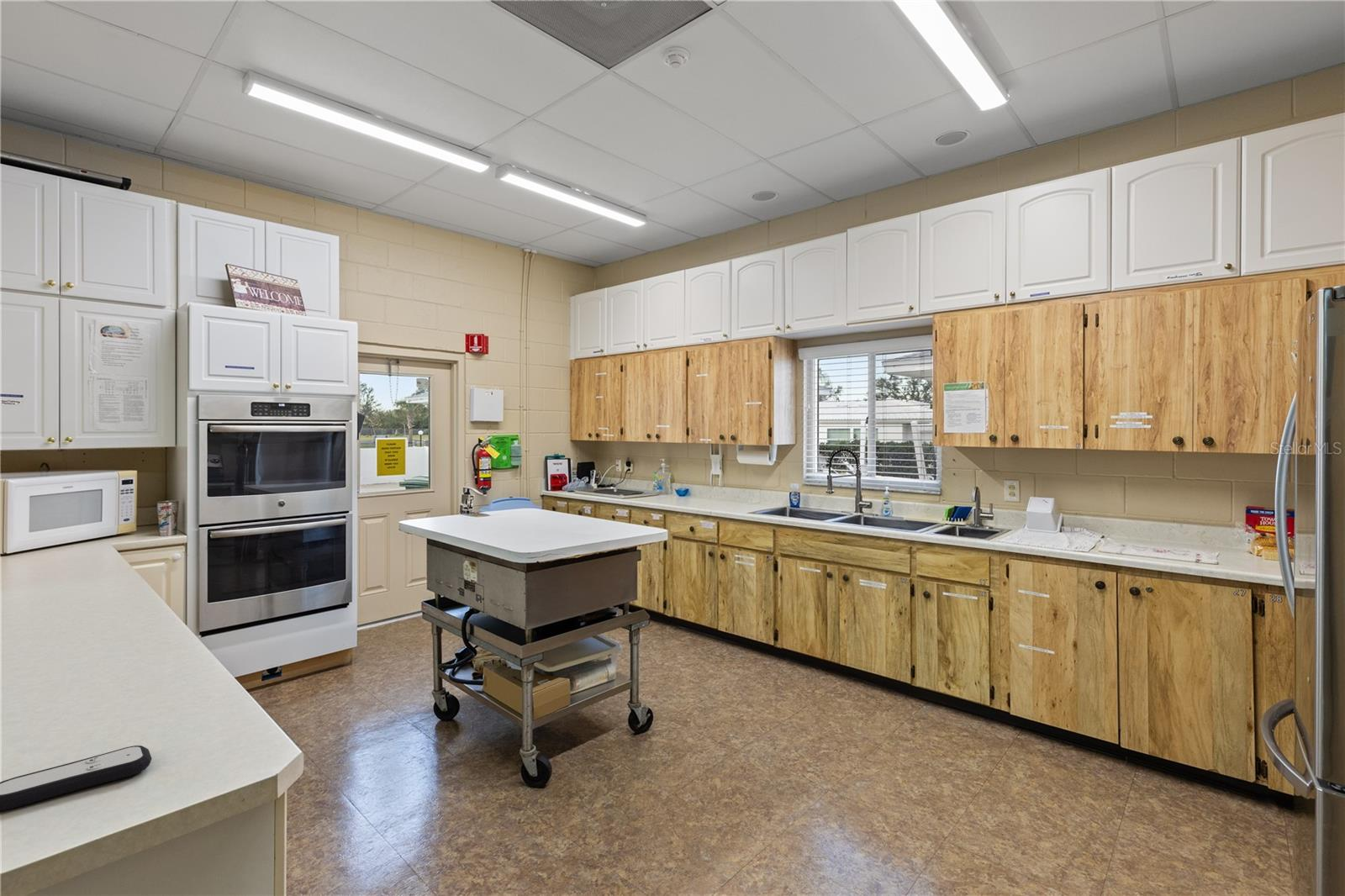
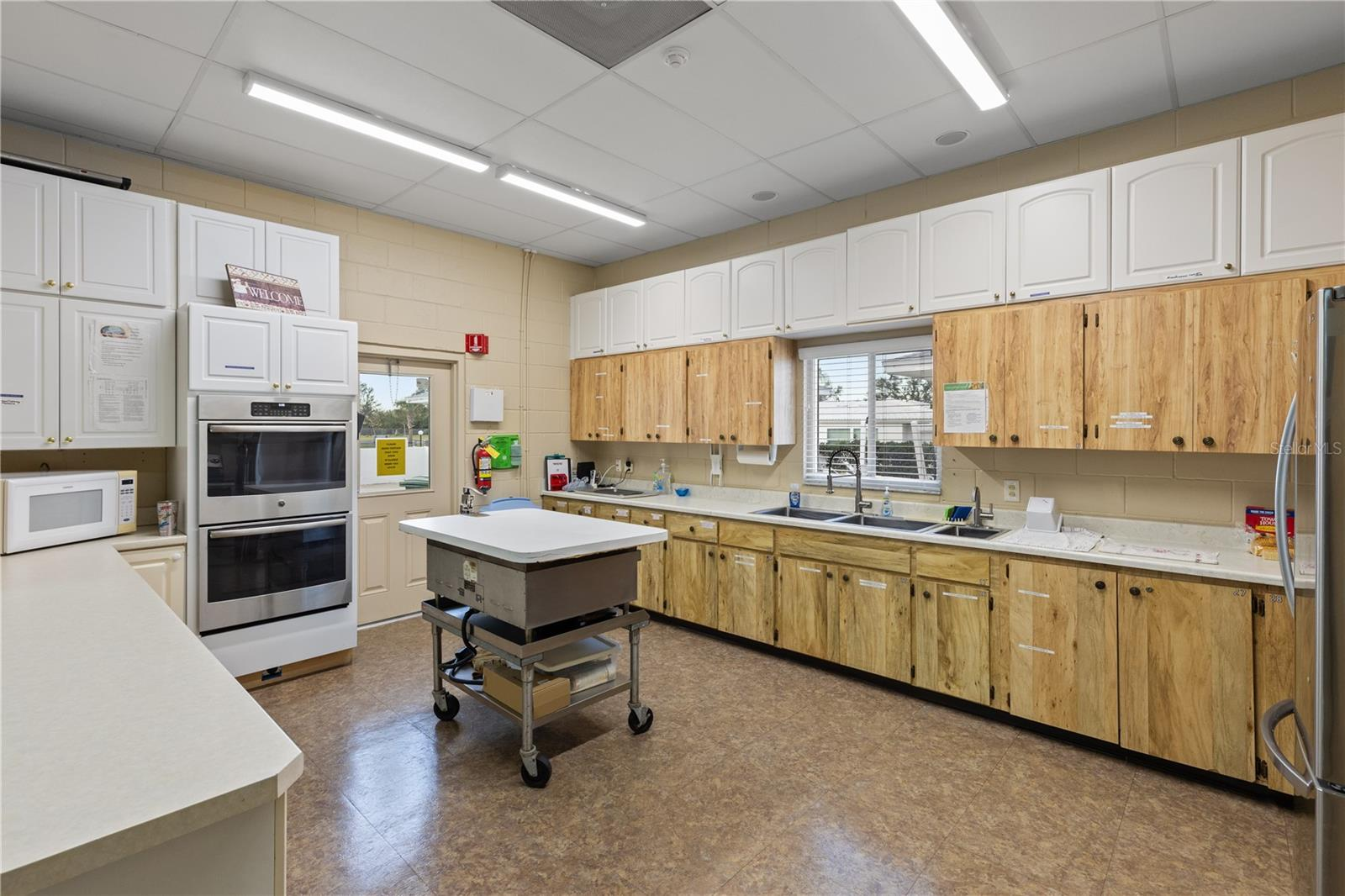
- remote control [0,745,153,812]
